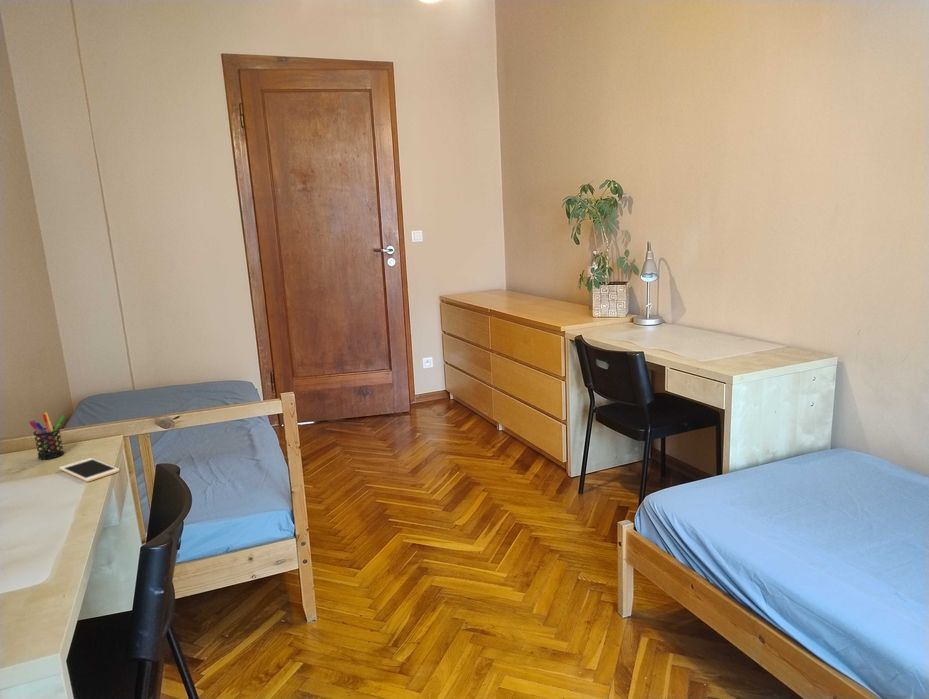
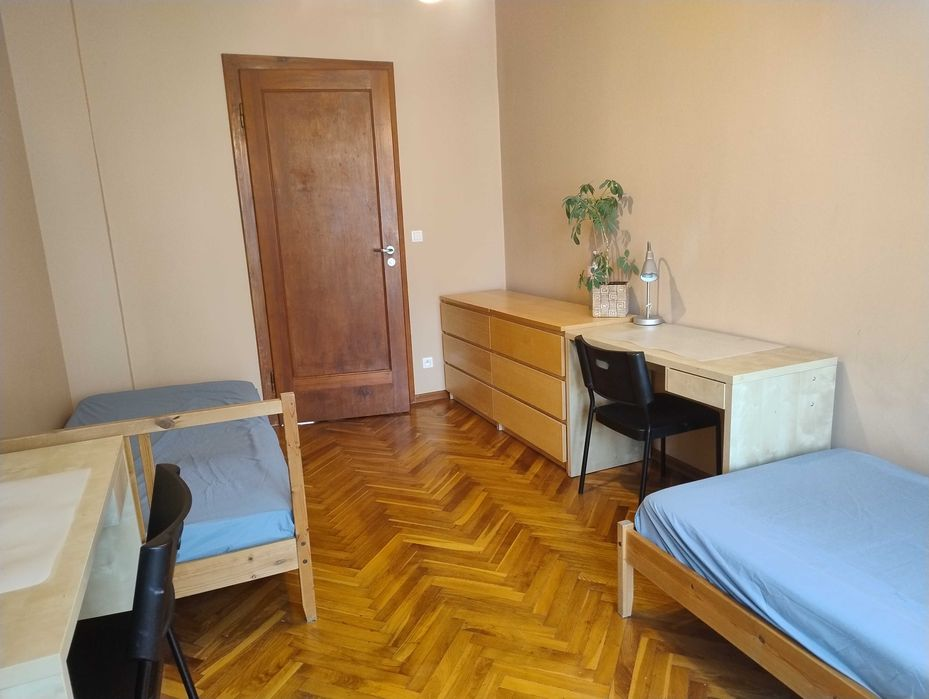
- cell phone [58,457,120,483]
- pen holder [28,412,66,460]
